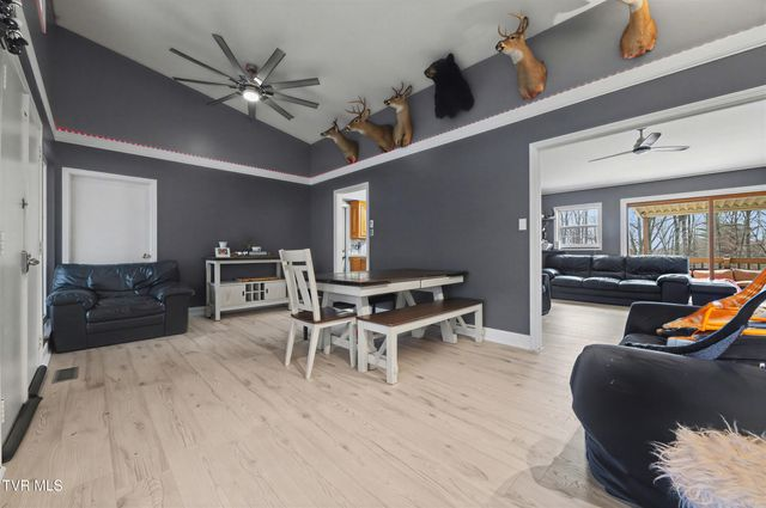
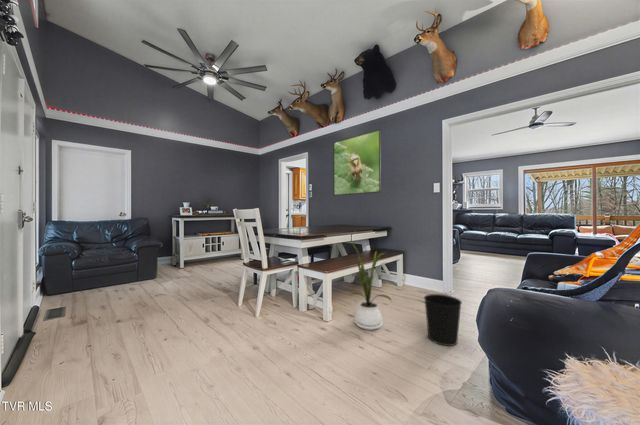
+ house plant [348,241,393,331]
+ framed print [332,128,382,197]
+ wastebasket [423,293,463,347]
